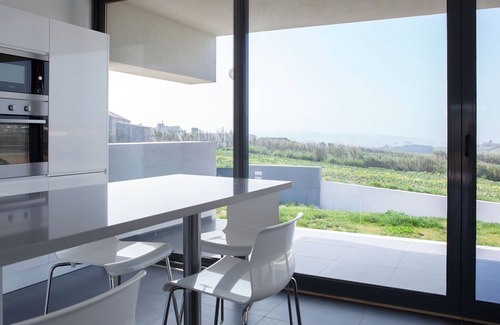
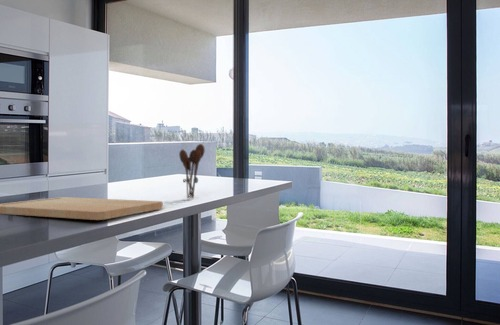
+ utensil holder [178,143,206,200]
+ cutting board [0,196,164,221]
